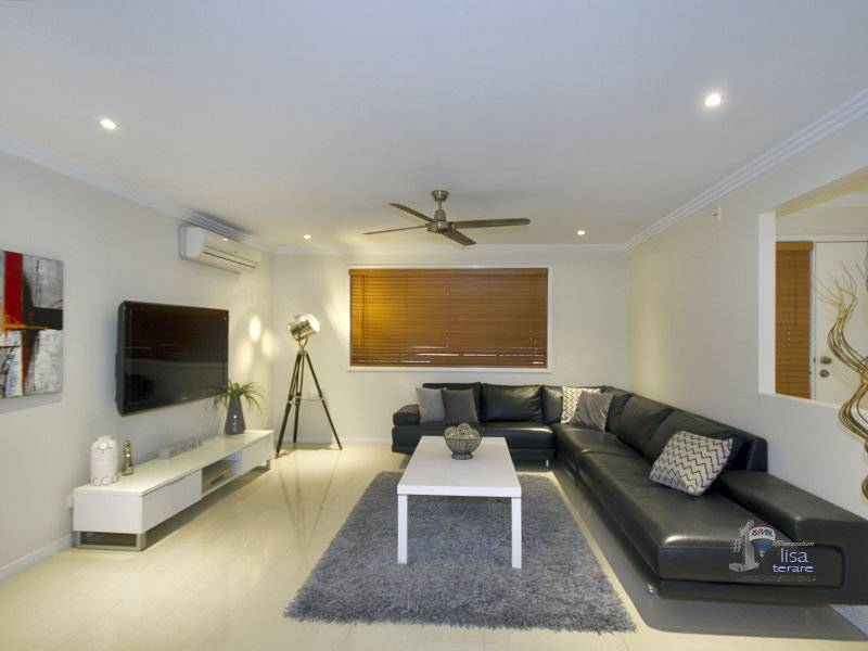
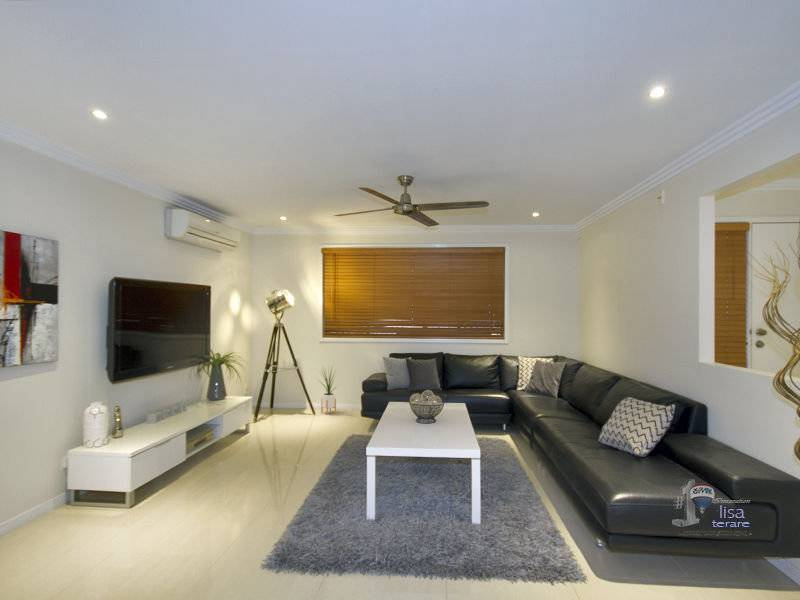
+ house plant [316,363,341,416]
